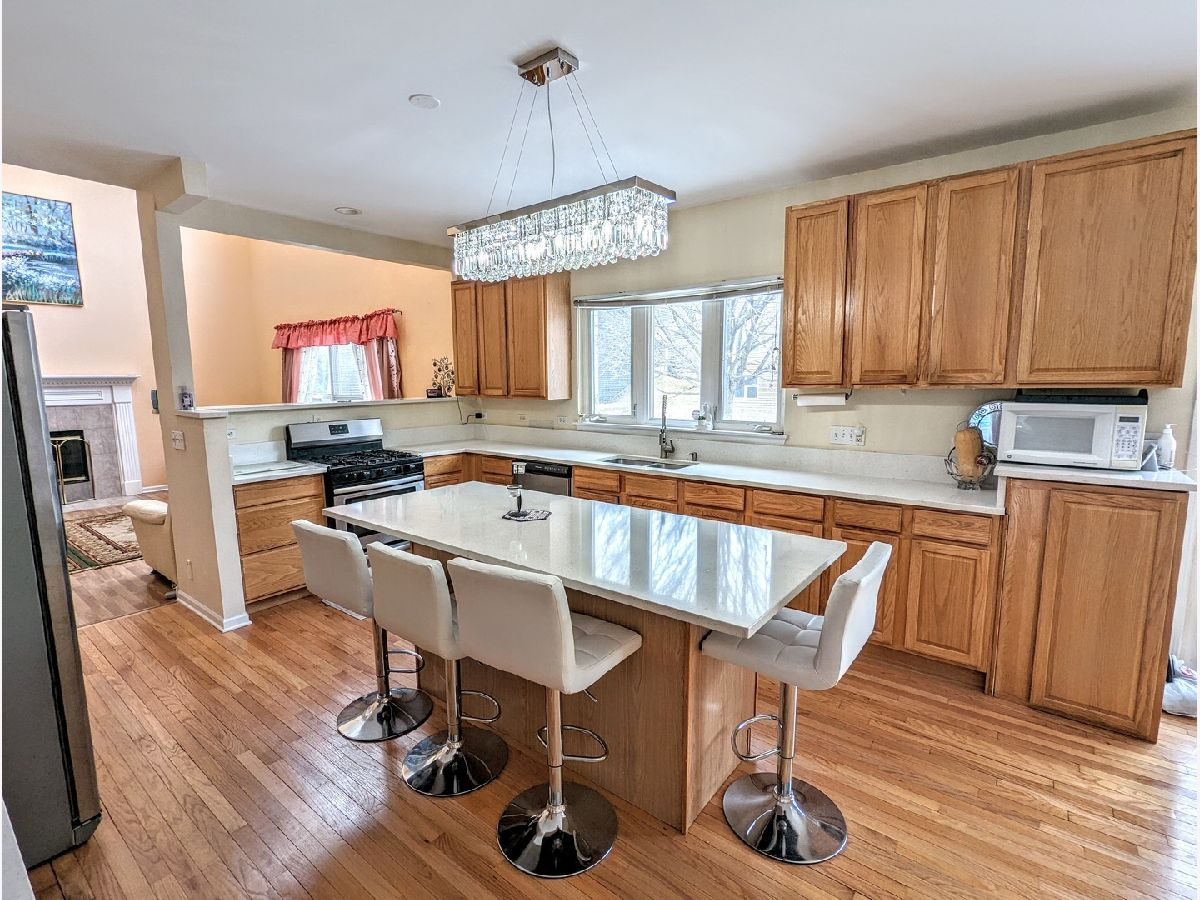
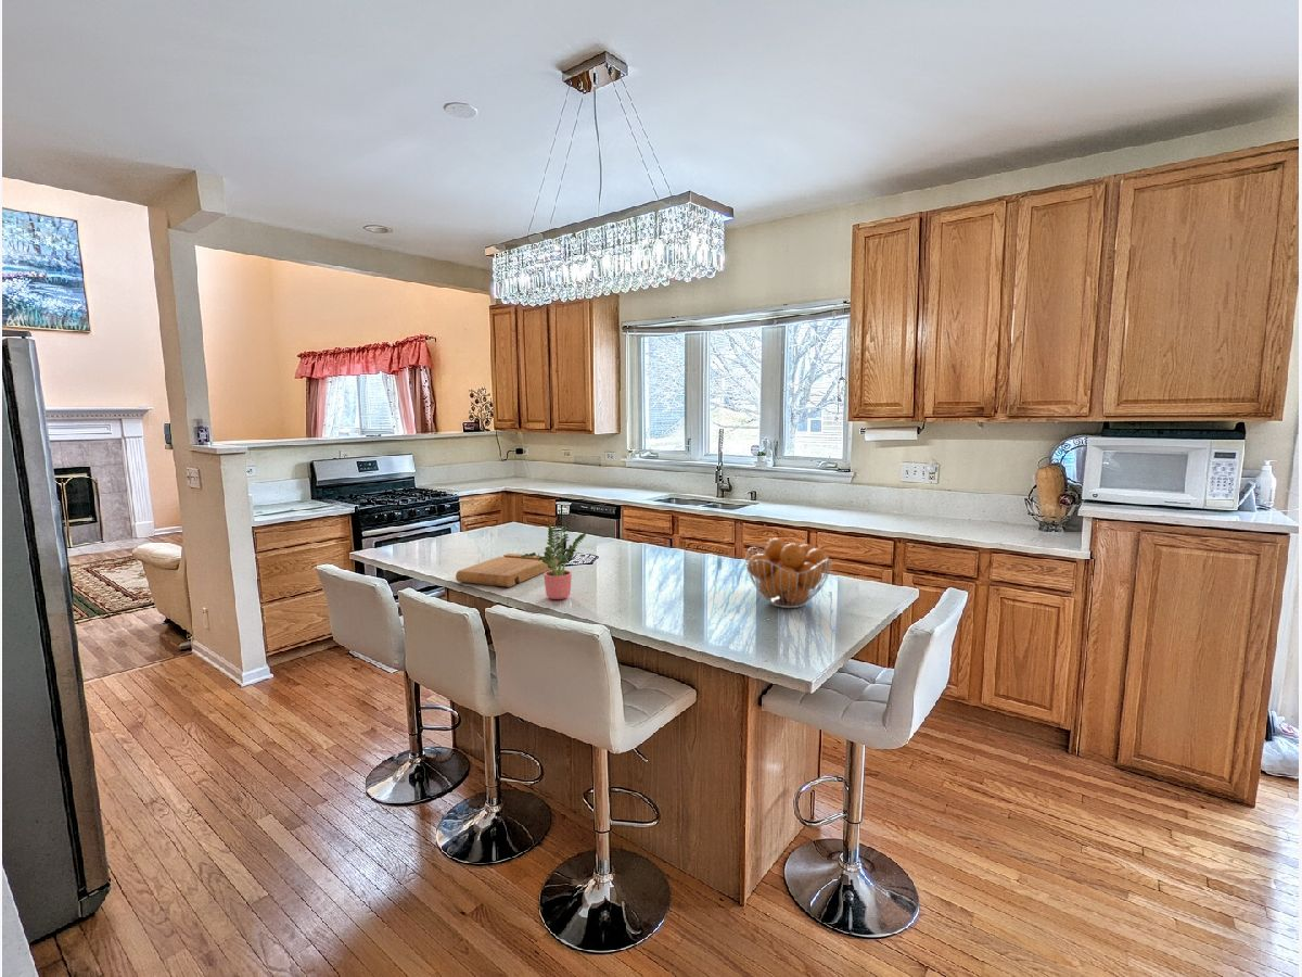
+ fruit basket [744,537,833,609]
+ potted plant [520,524,587,600]
+ cutting board [455,553,558,588]
